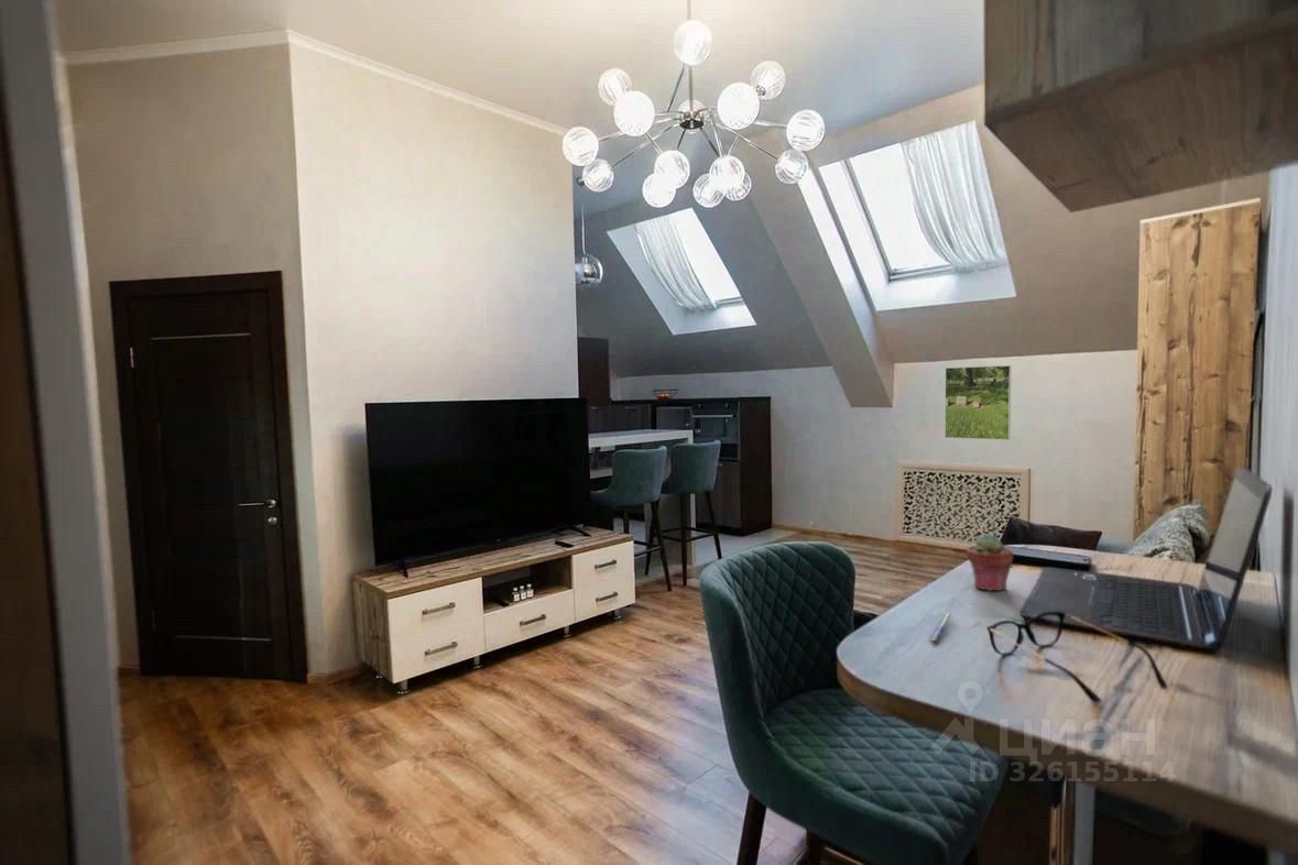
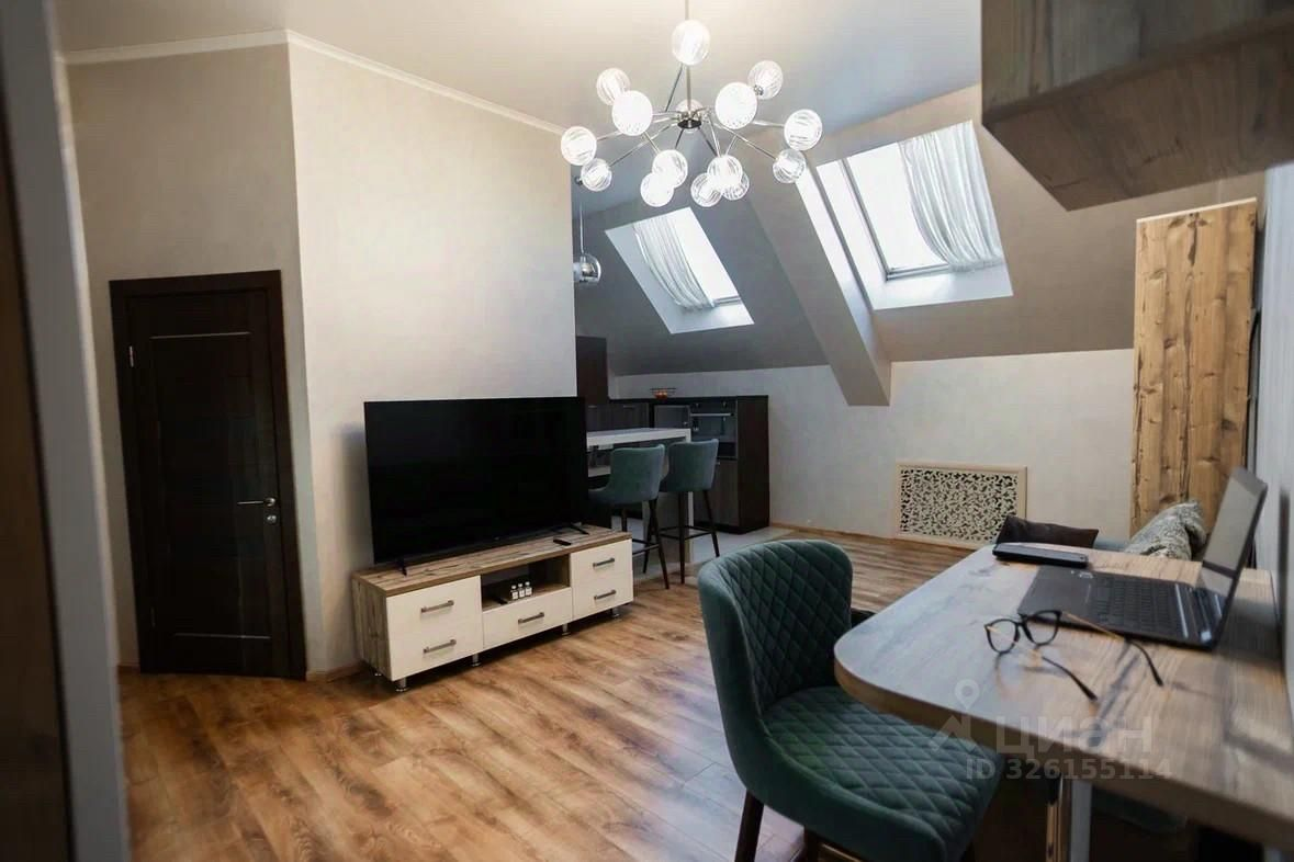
- potted succulent [966,533,1015,592]
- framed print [943,364,1012,441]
- pen [927,612,955,645]
